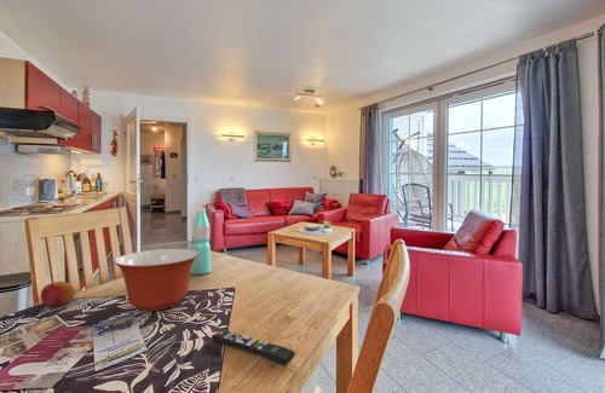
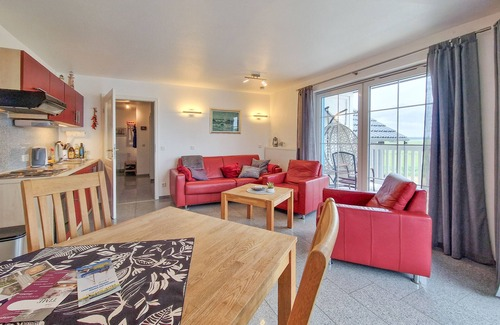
- mixing bowl [113,248,198,312]
- fruit [40,281,76,308]
- remote control [211,328,296,368]
- water bottle [190,207,213,276]
